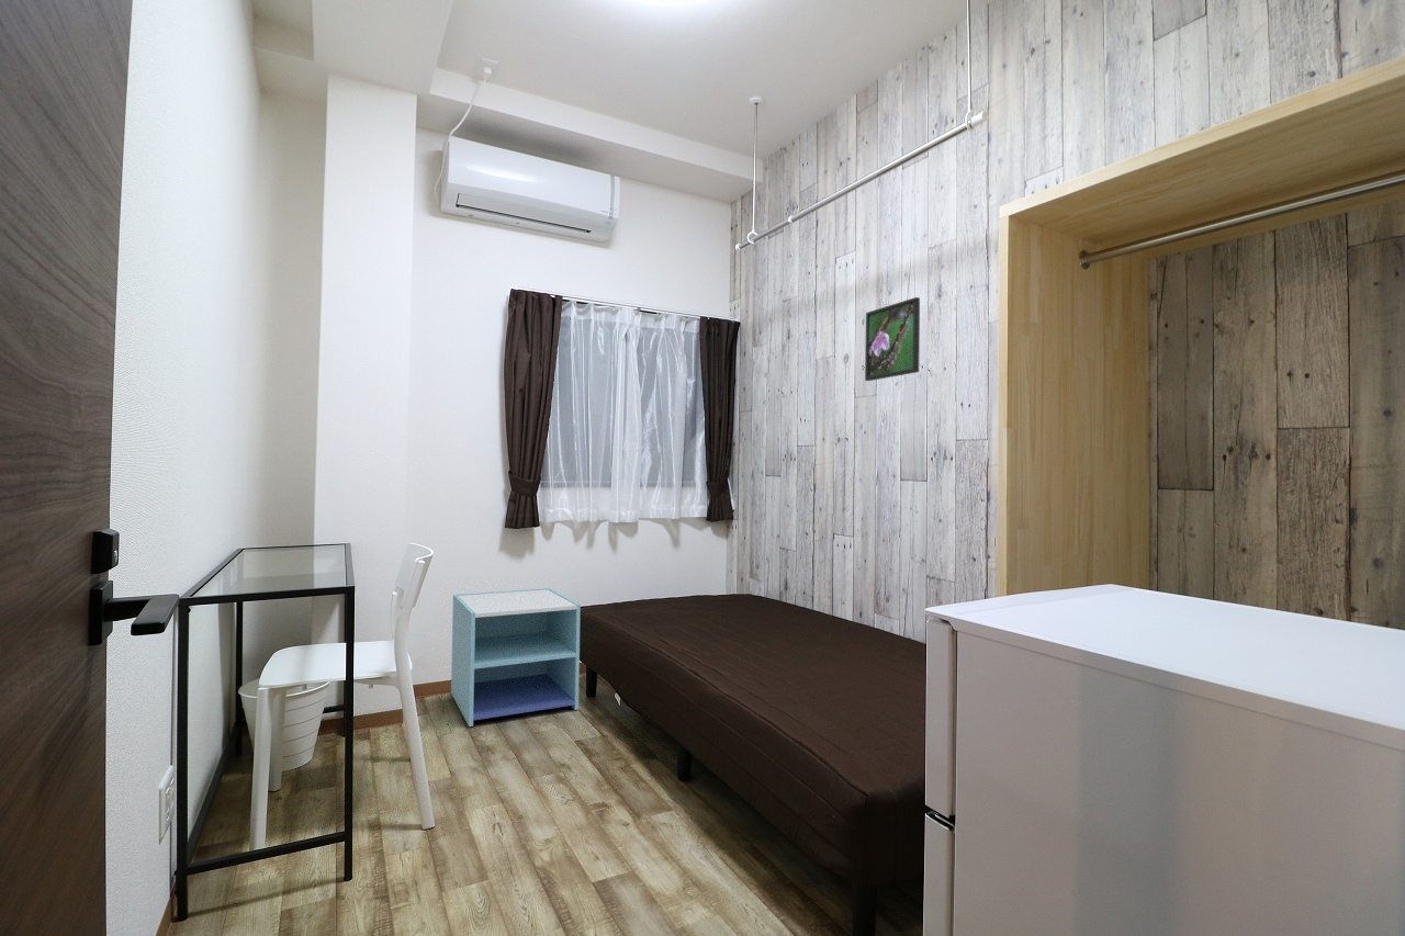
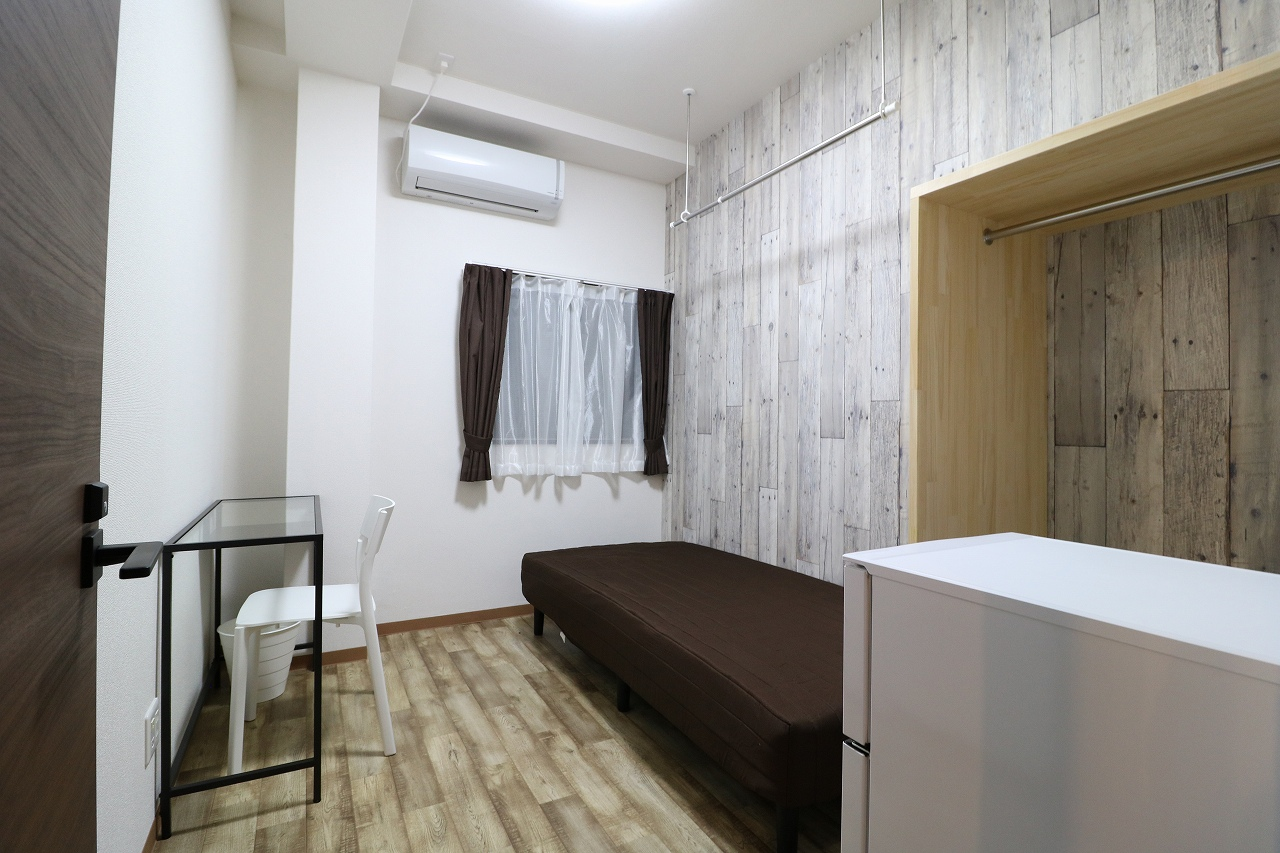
- nightstand [450,587,582,728]
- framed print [864,296,921,382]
